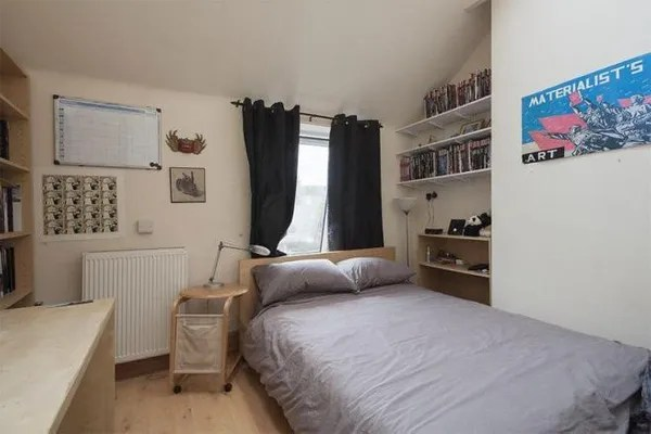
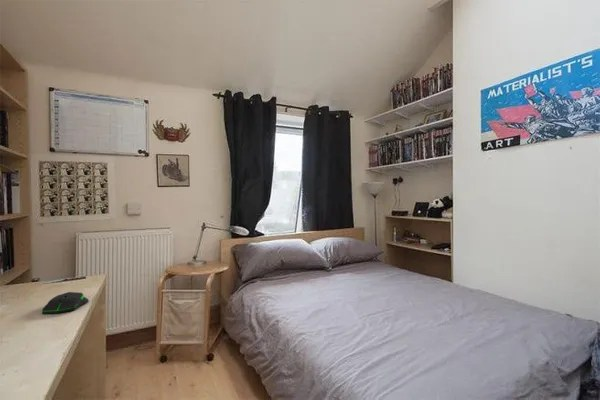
+ computer mouse [41,291,90,315]
